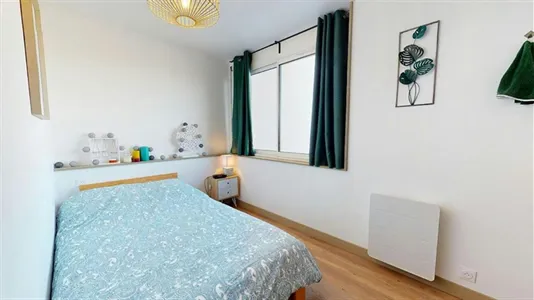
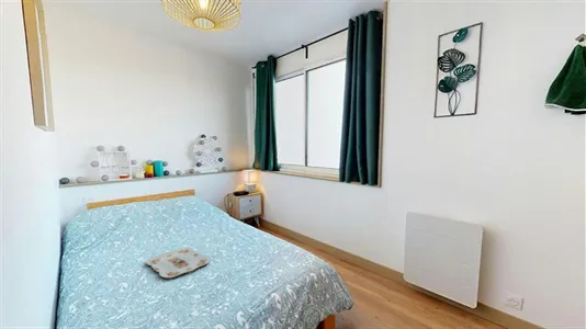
+ serving tray [145,247,211,279]
